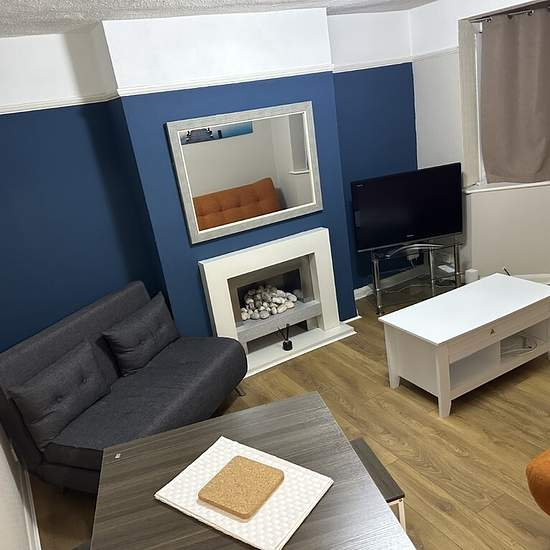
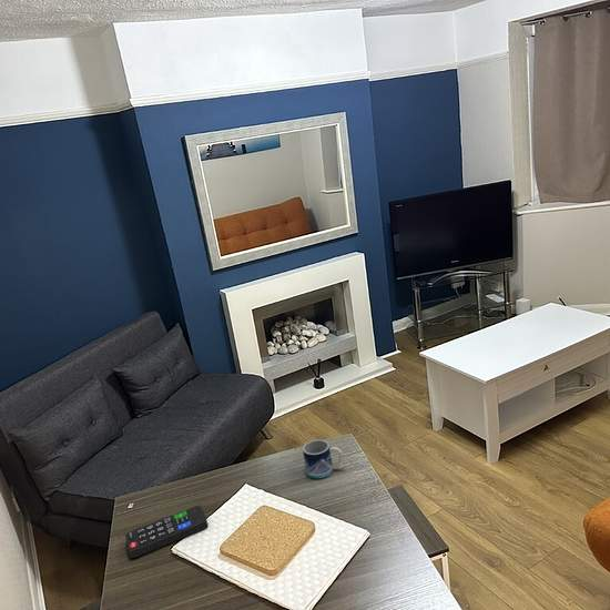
+ remote control [124,505,210,559]
+ mug [302,438,344,479]
